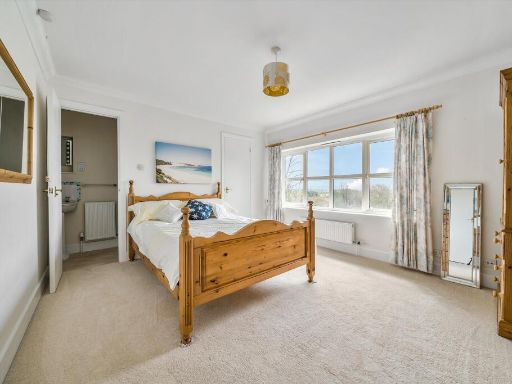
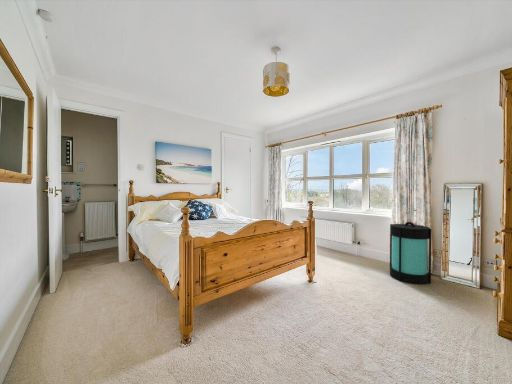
+ lantern [389,221,432,285]
